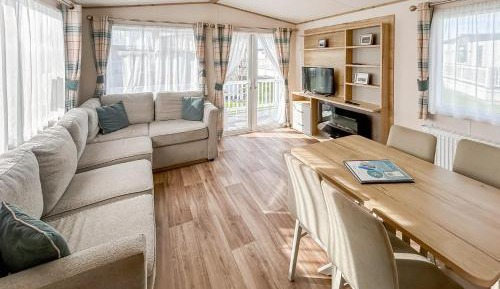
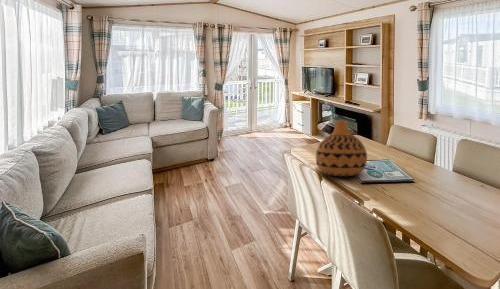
+ vase [315,120,368,177]
